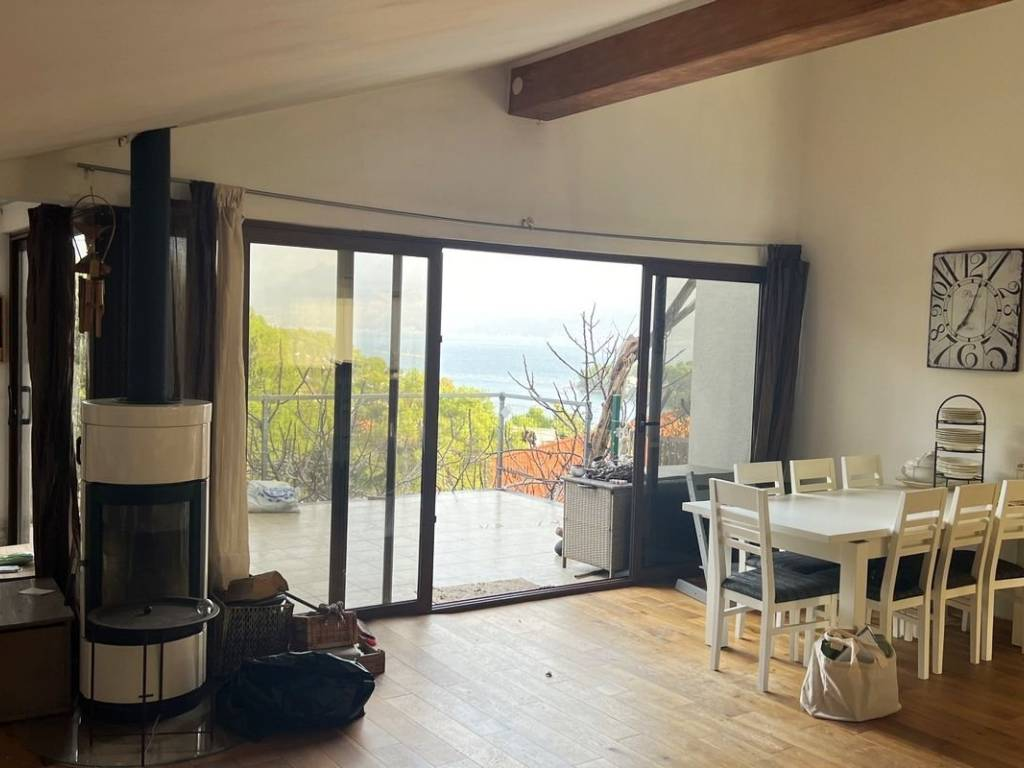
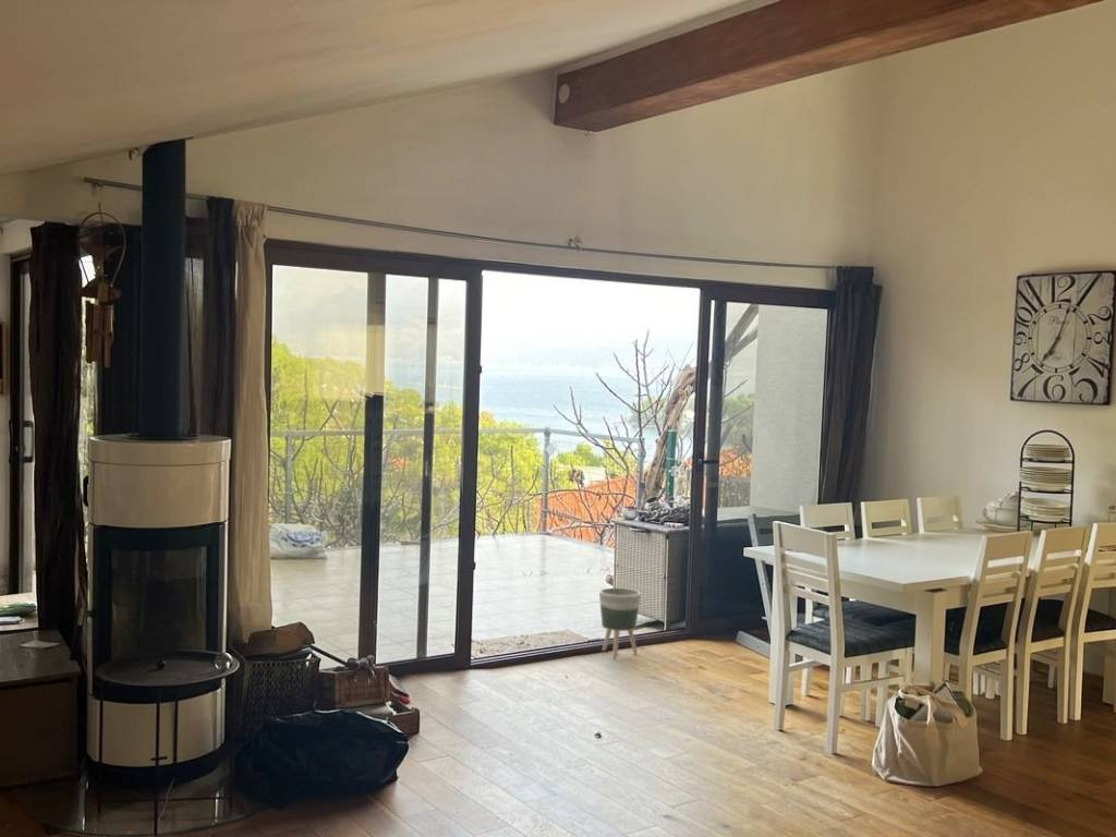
+ planter [598,586,642,660]
